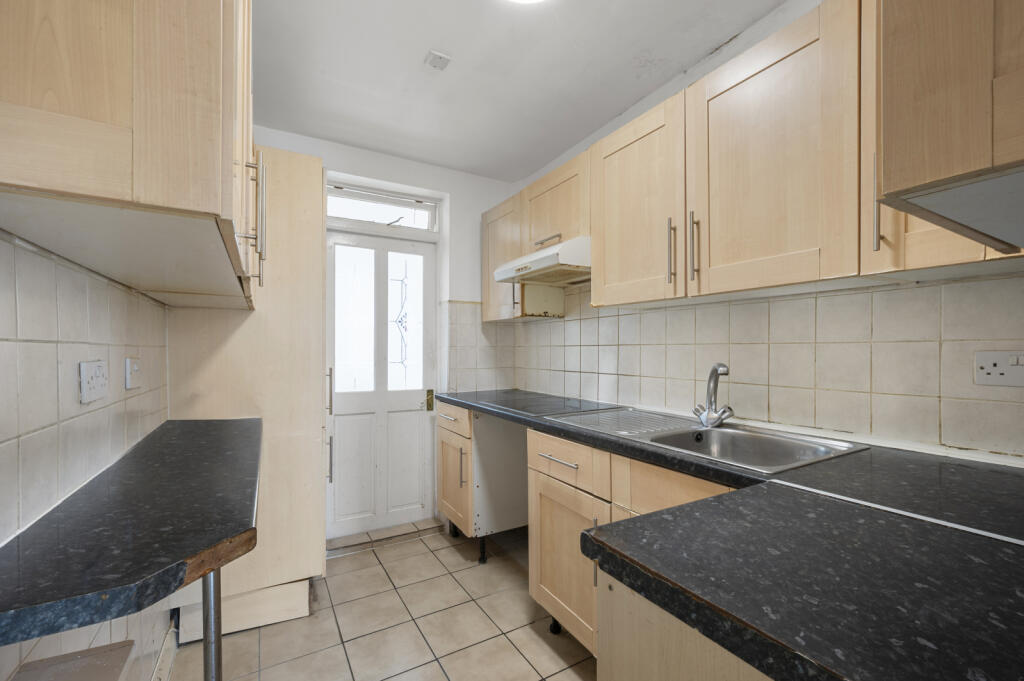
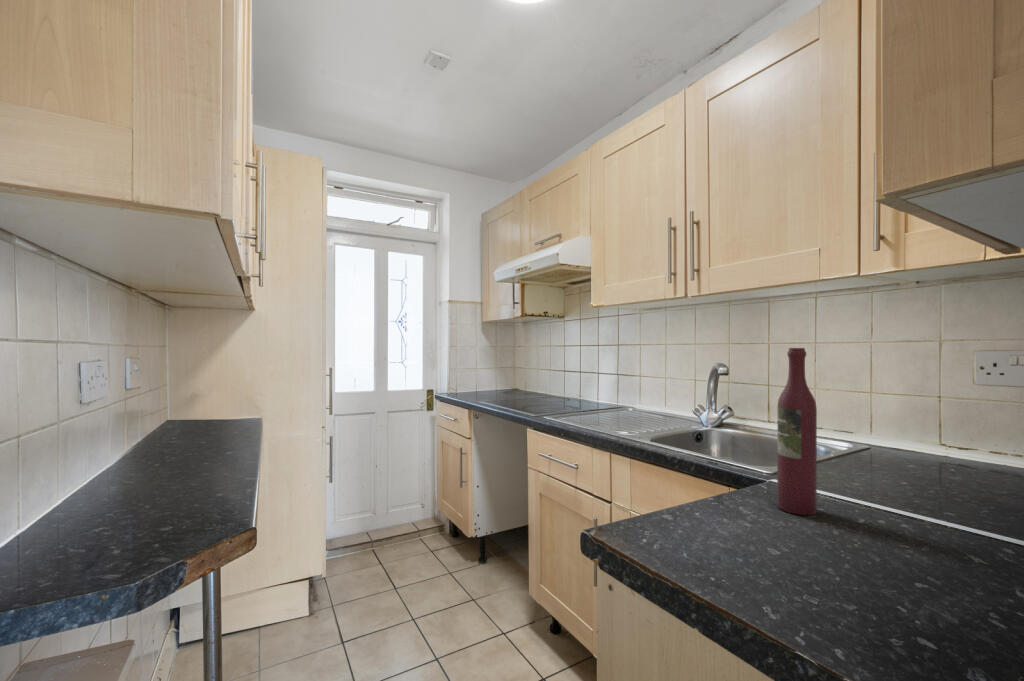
+ wine bottle [776,347,818,516]
